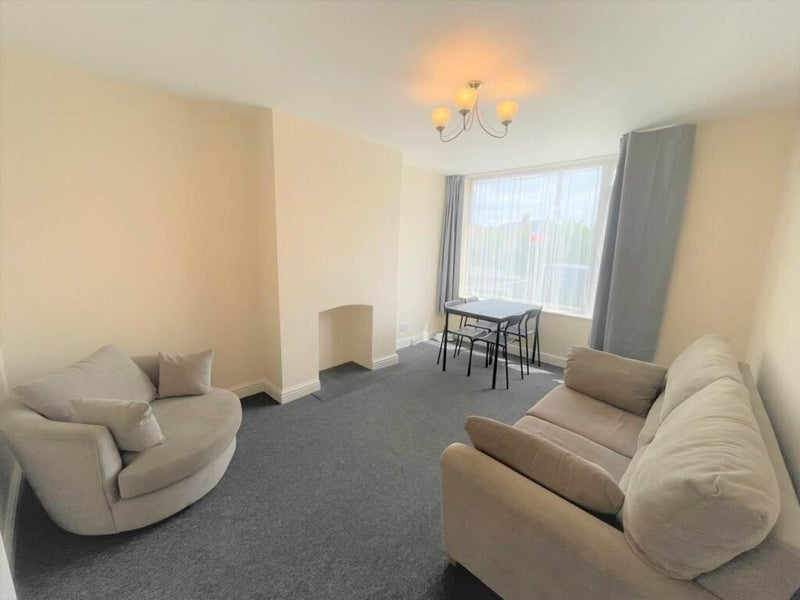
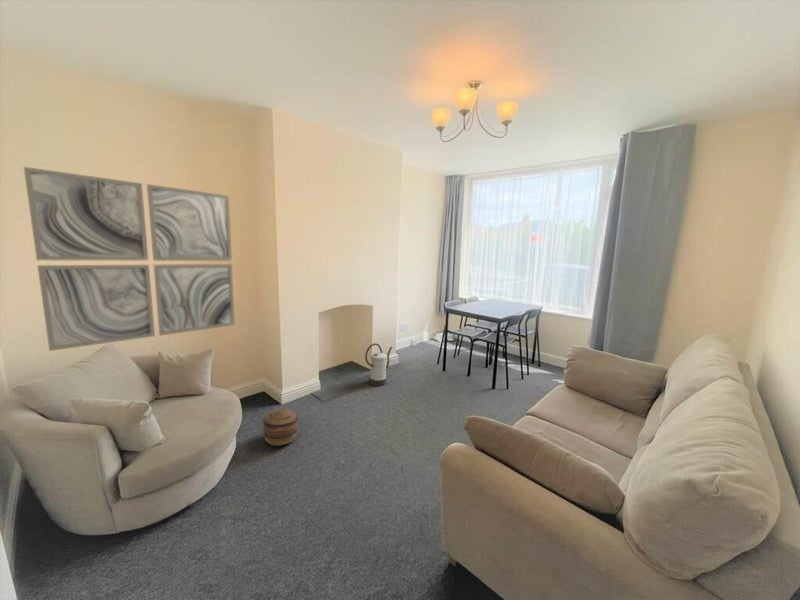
+ wall art [23,166,236,352]
+ basket [262,408,299,447]
+ watering can [364,342,393,387]
